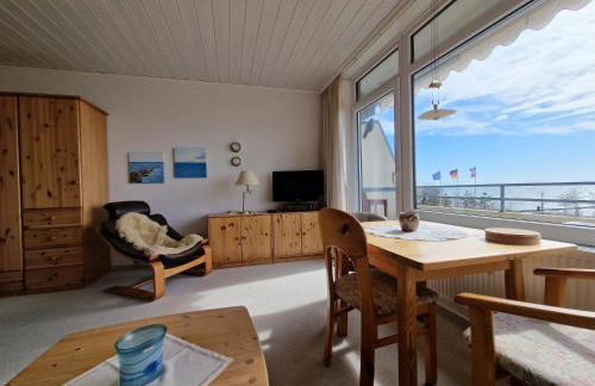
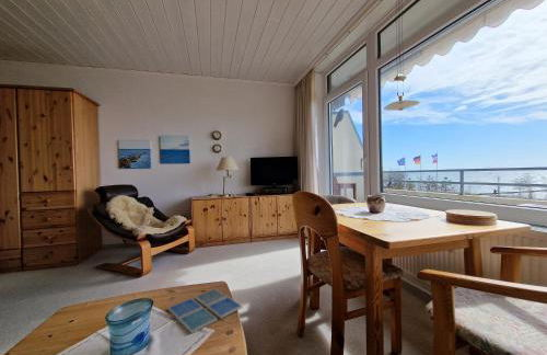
+ drink coaster [167,287,243,334]
